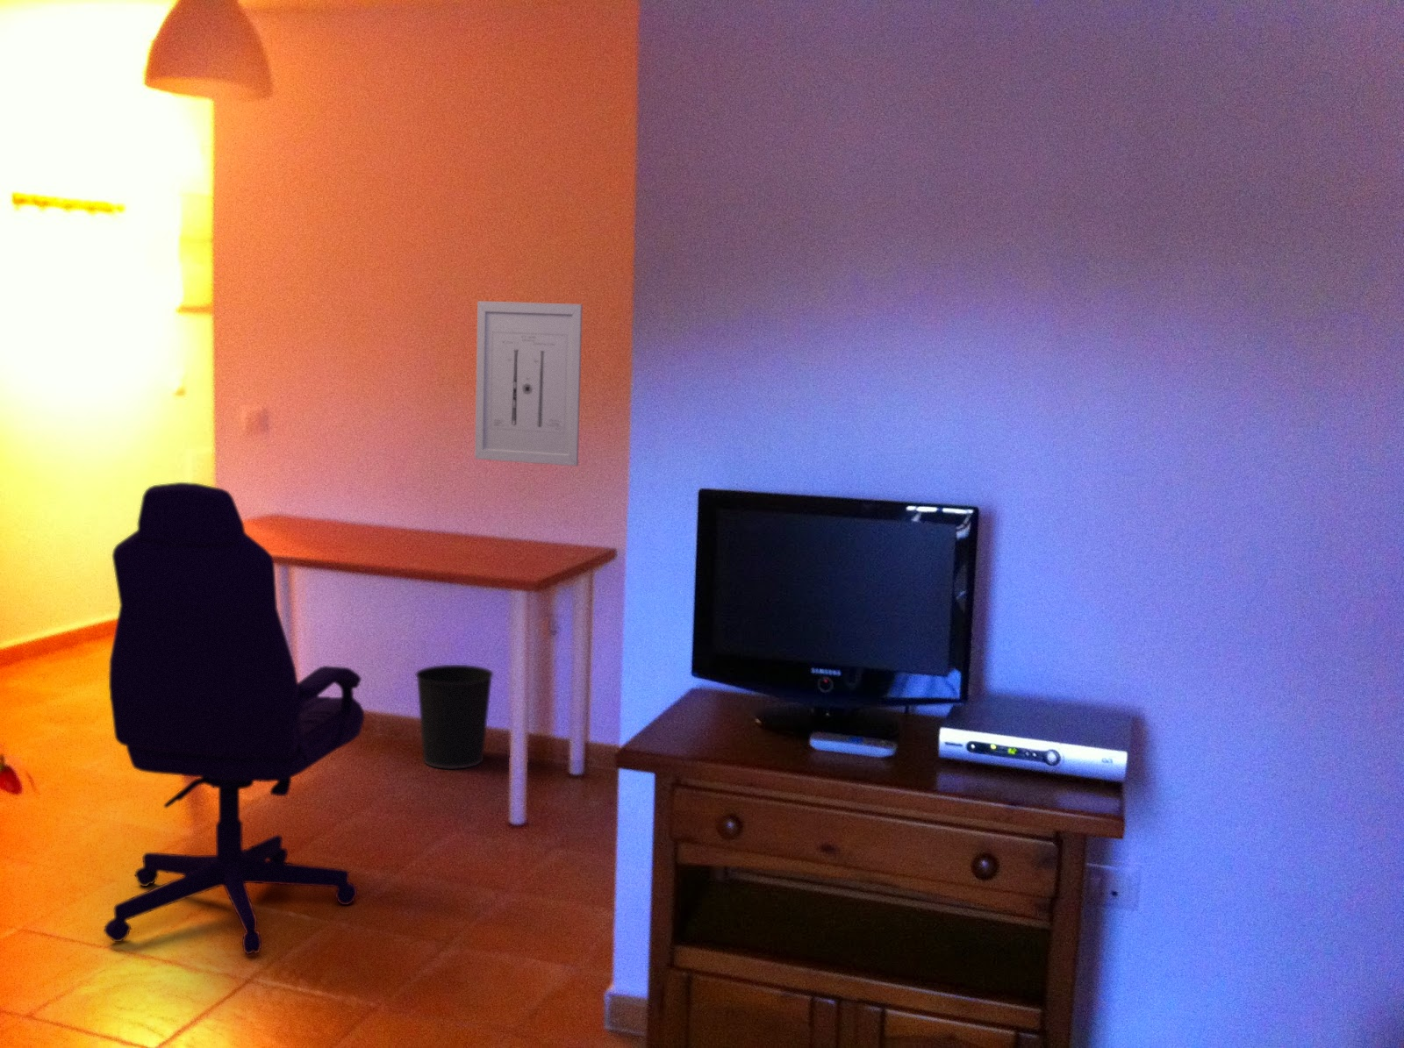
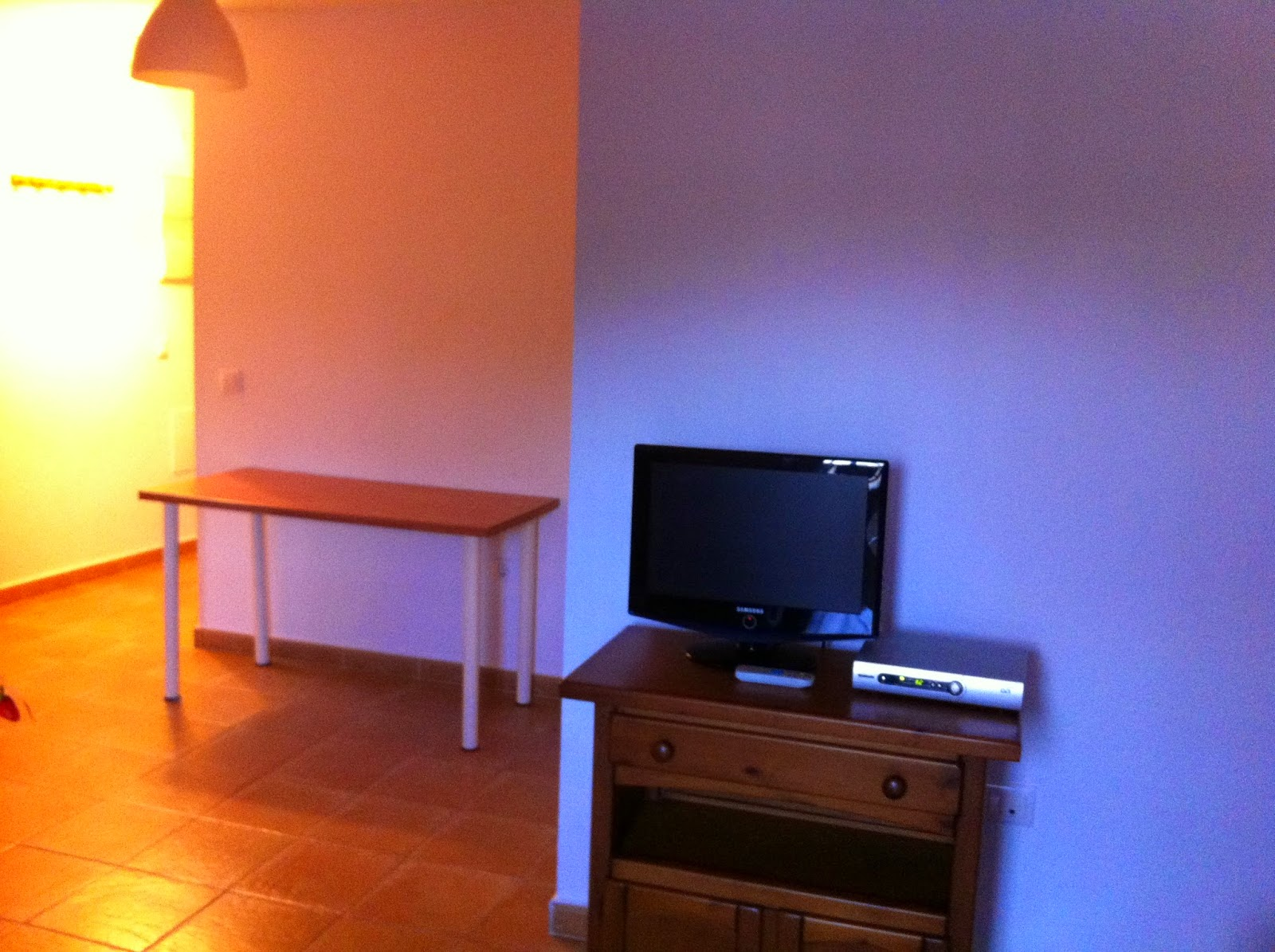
- office chair [104,481,366,956]
- wastebasket [414,664,494,769]
- wall art [474,299,584,467]
